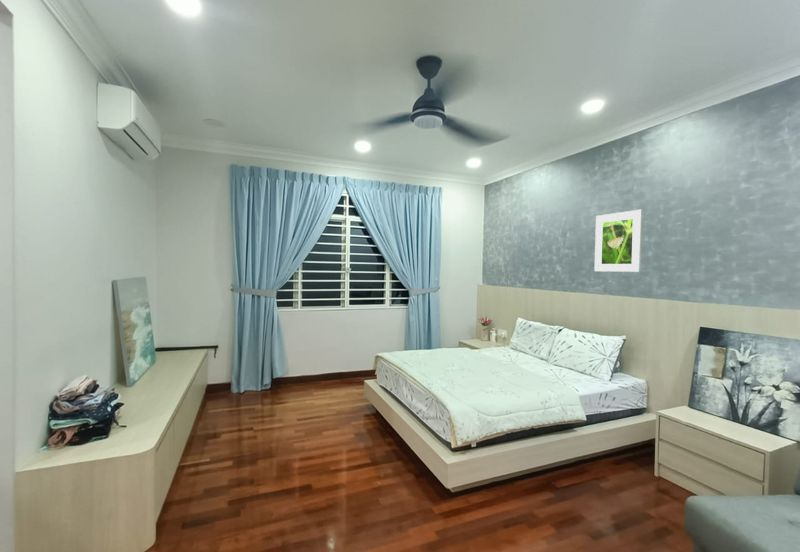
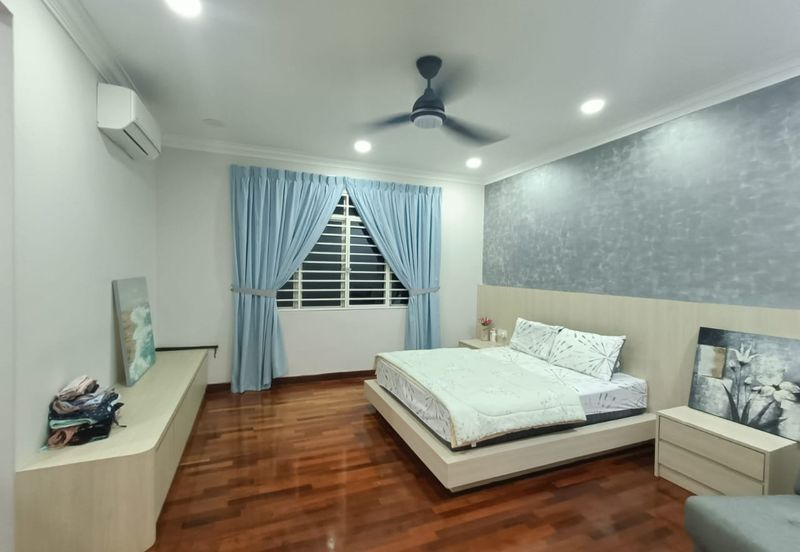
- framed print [593,208,644,273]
